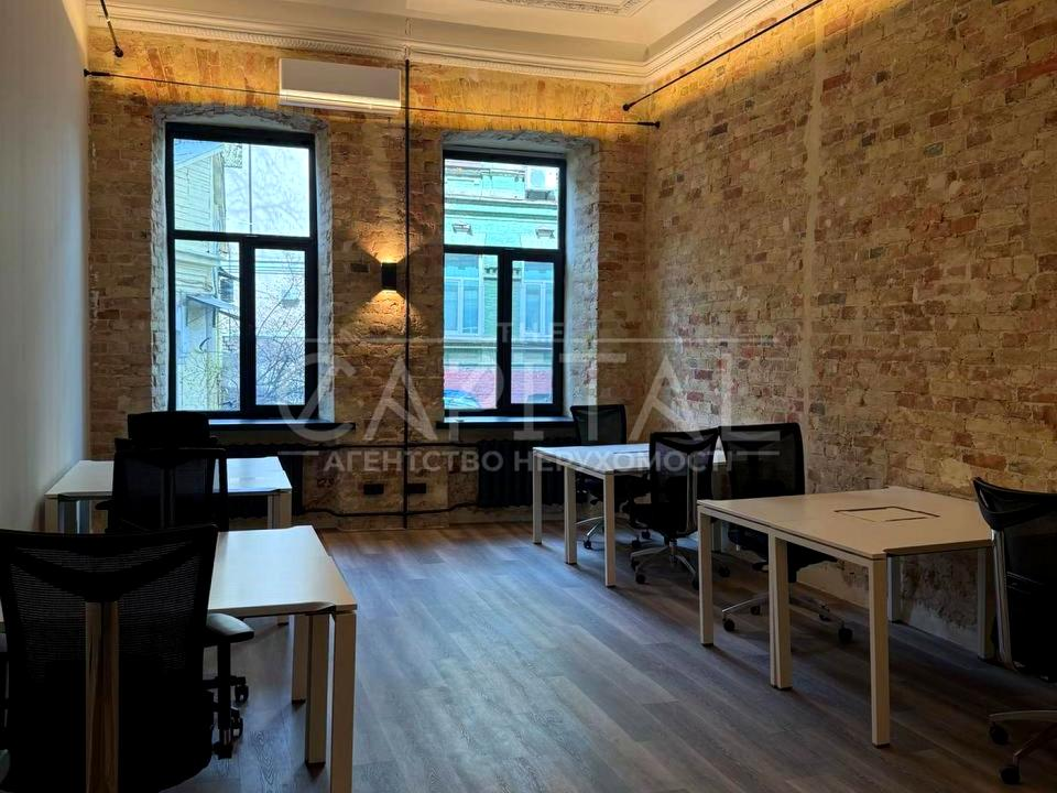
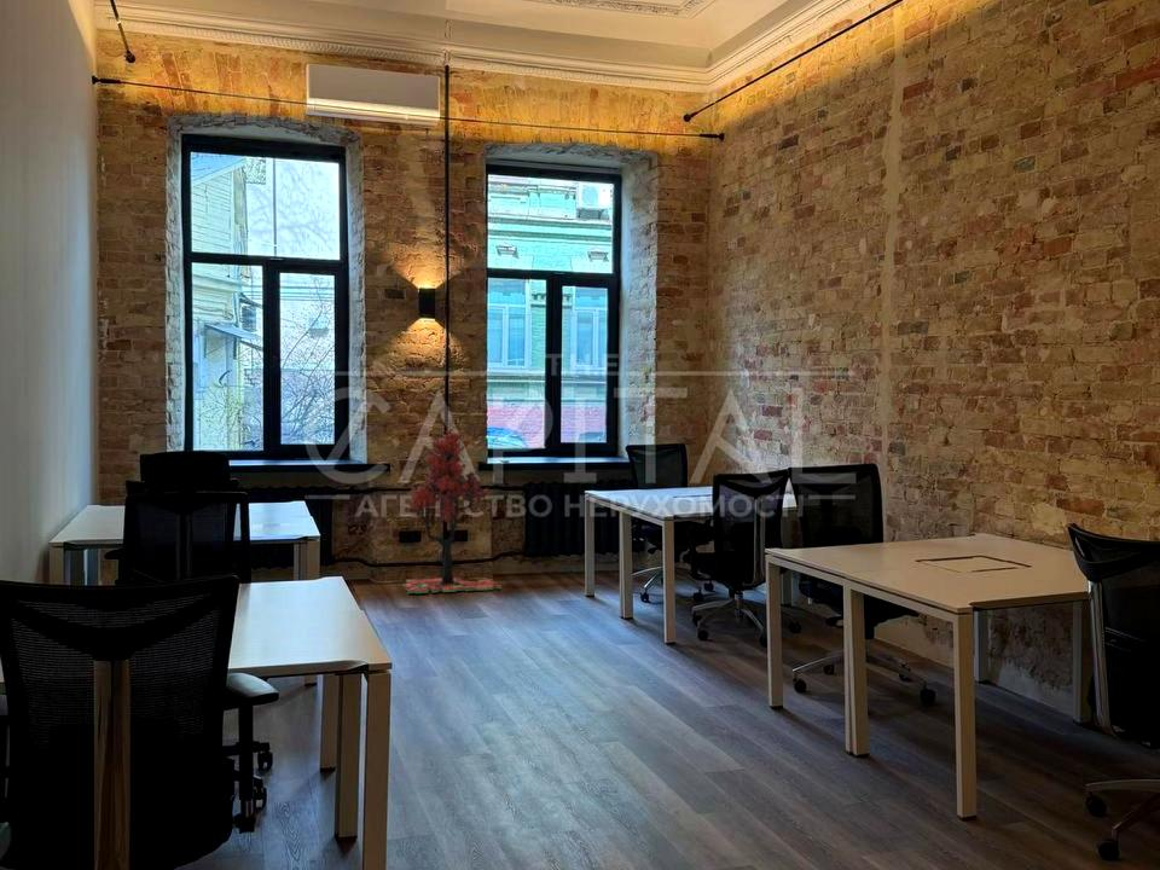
+ tree [401,427,503,594]
